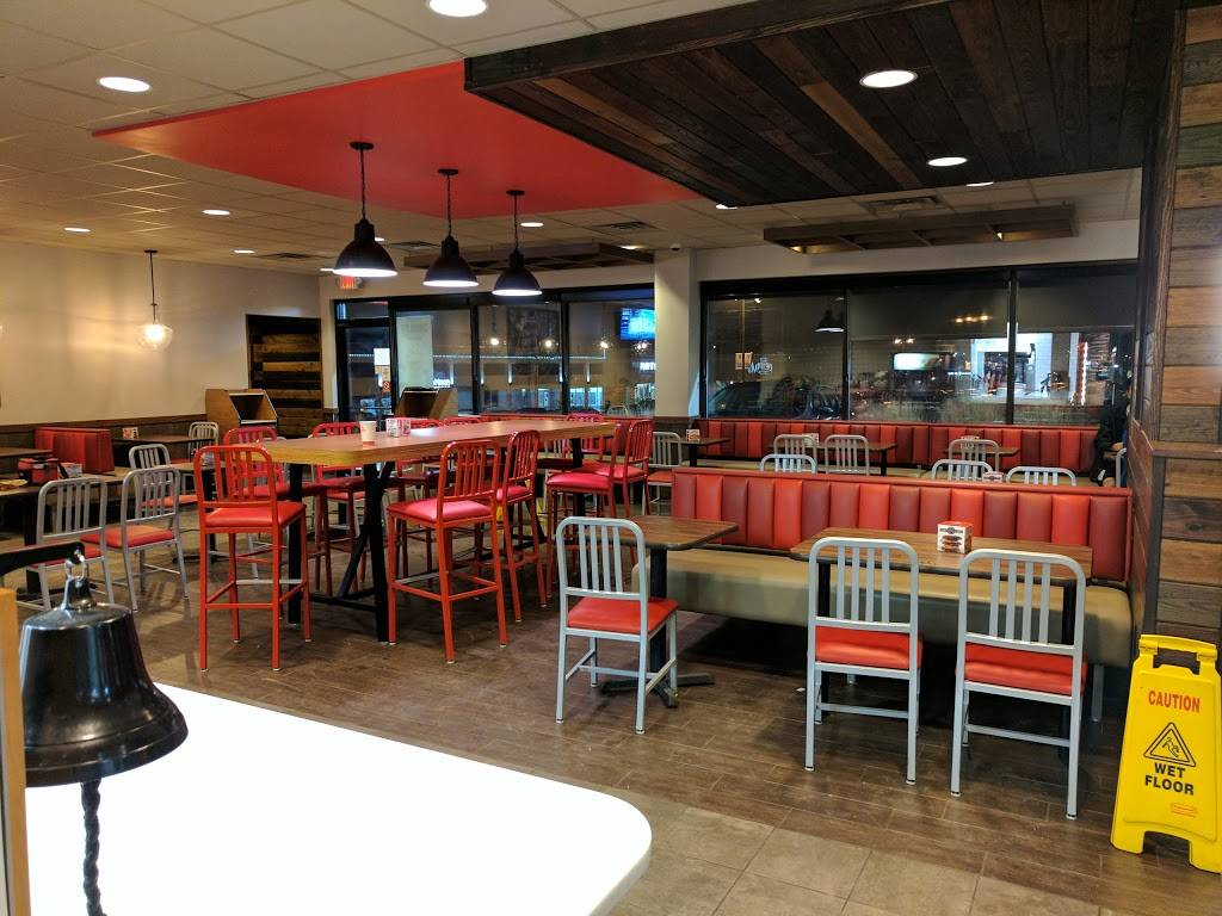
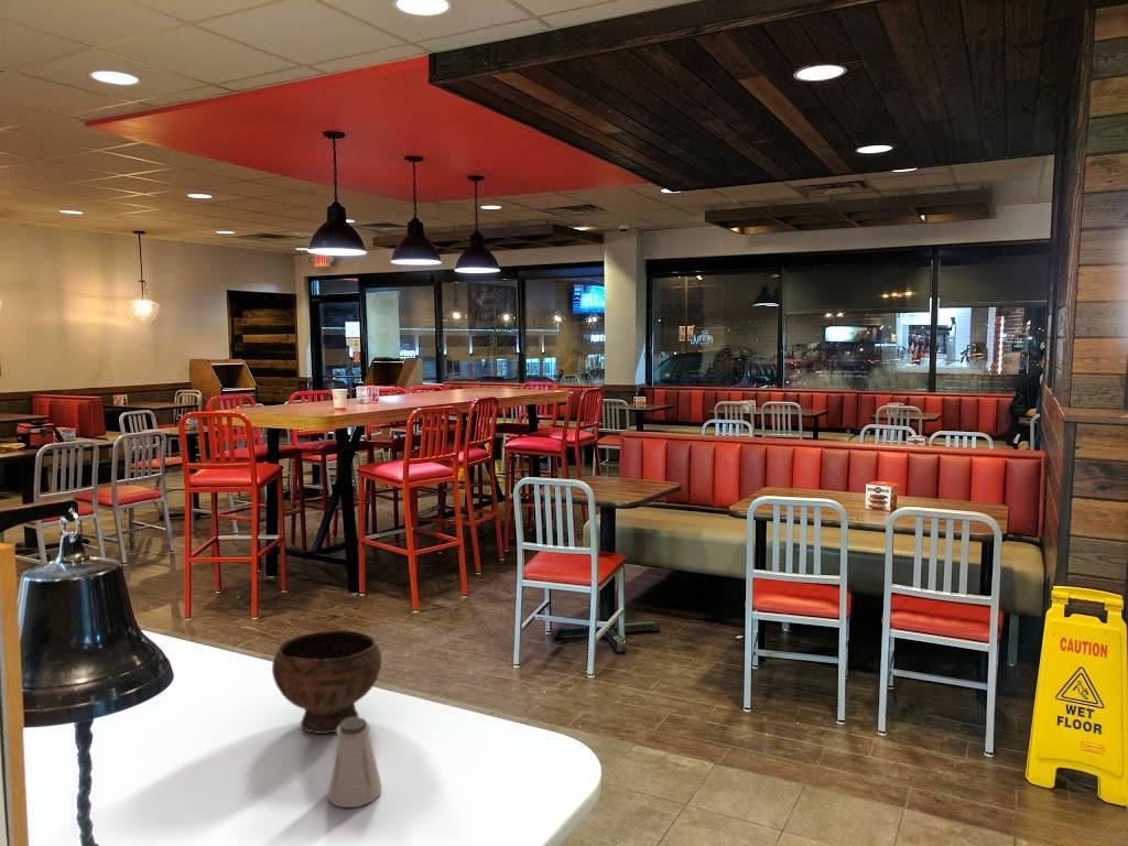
+ saltshaker [327,716,383,809]
+ bowl [271,629,382,735]
